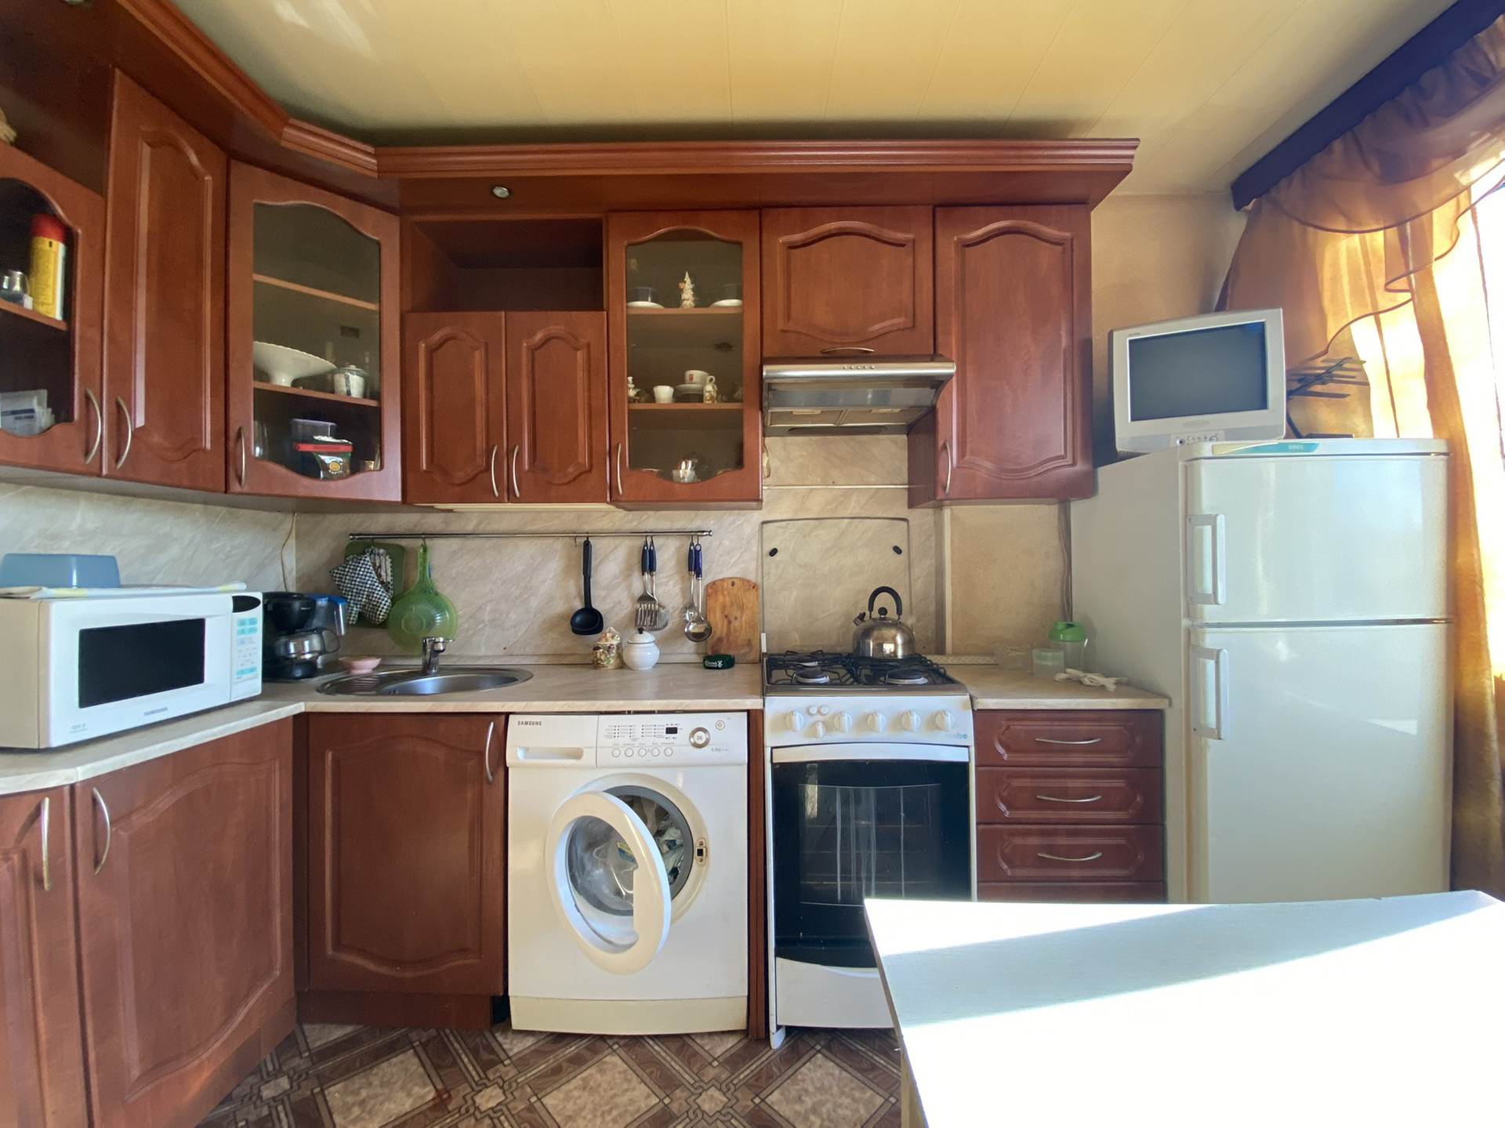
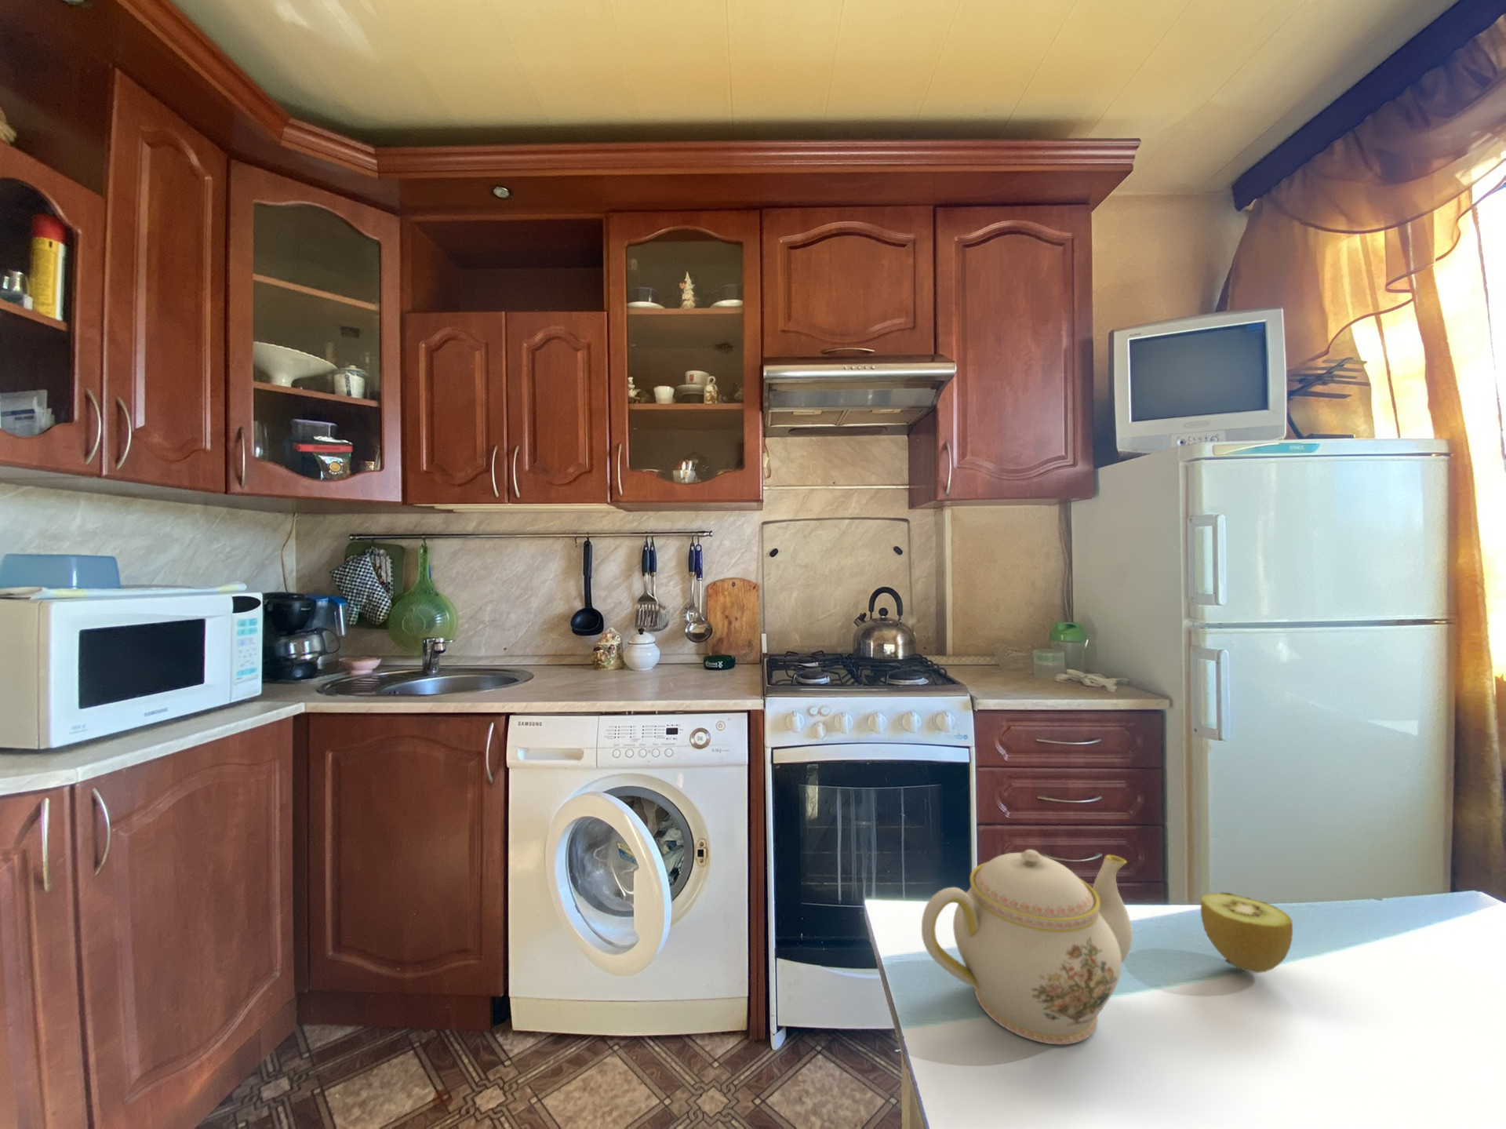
+ teapot [921,849,1134,1045]
+ fruit [1200,892,1294,974]
